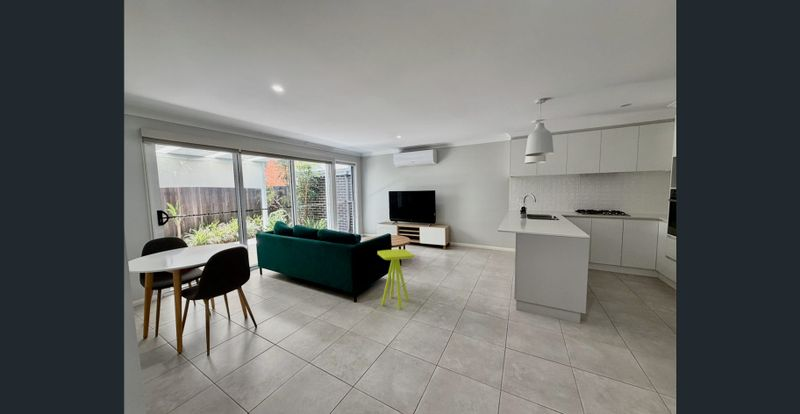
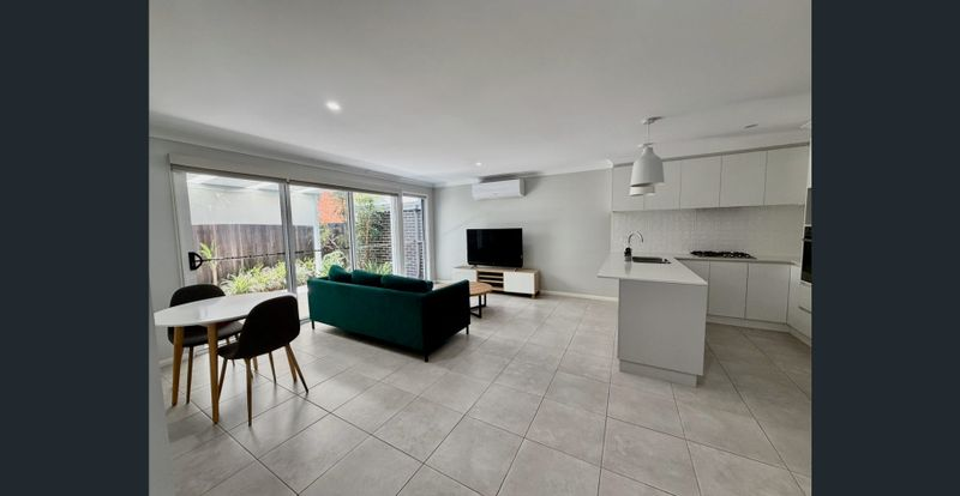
- side table [377,248,415,310]
